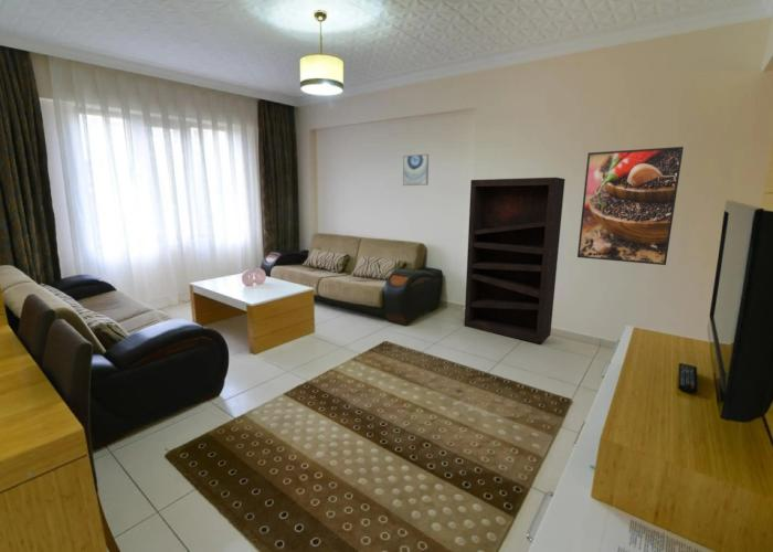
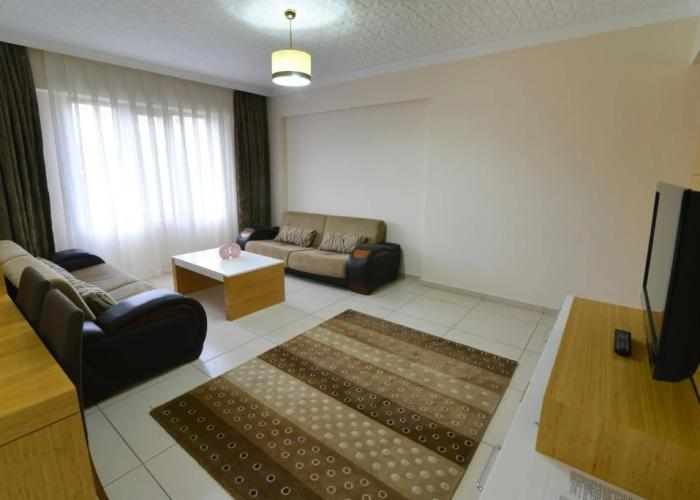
- bookshelf [463,177,566,344]
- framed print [576,146,685,266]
- wall art [402,153,430,187]
